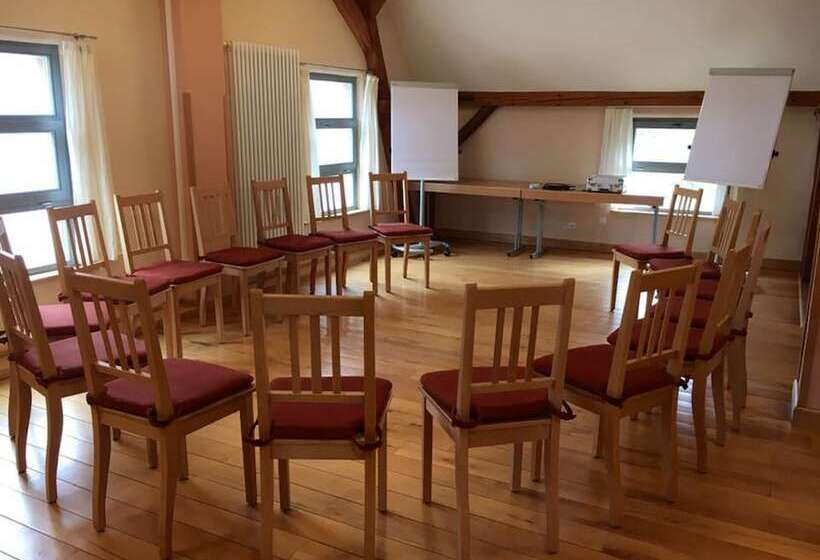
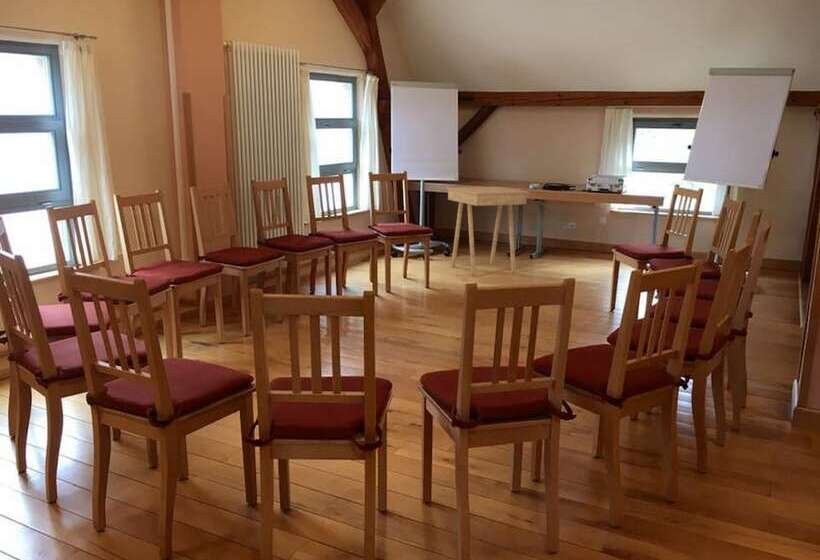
+ side table [446,186,530,277]
